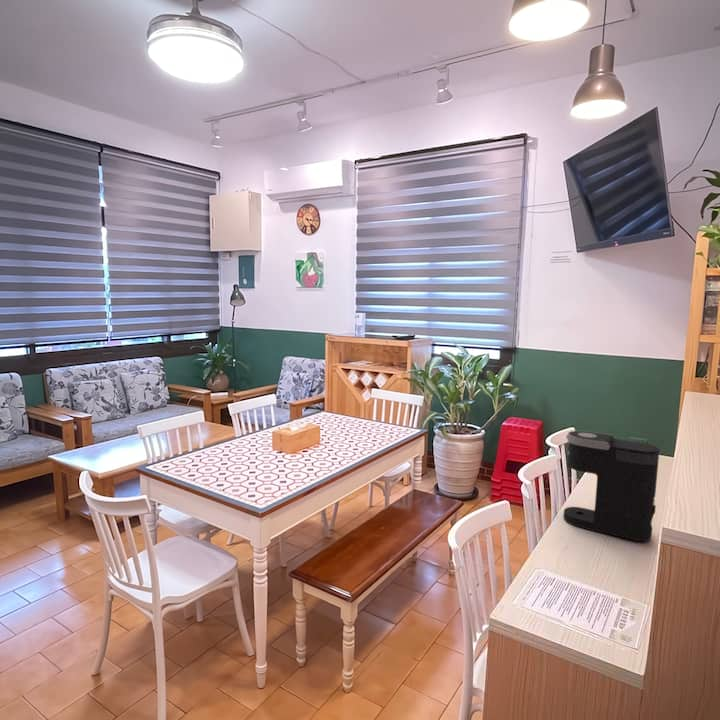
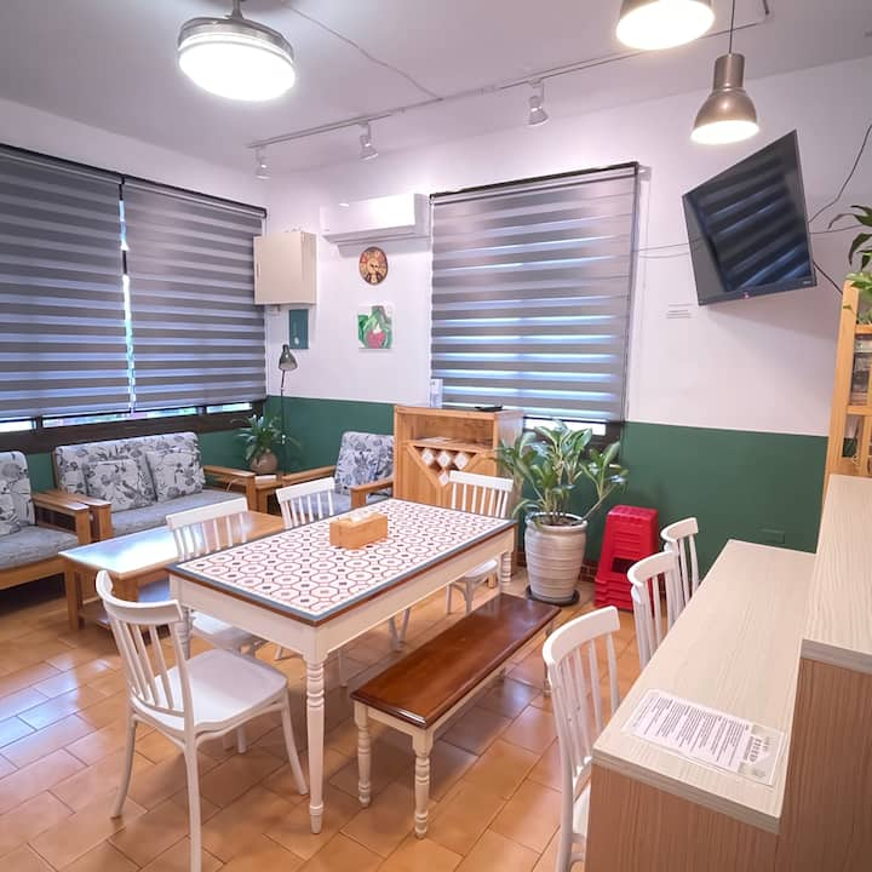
- coffee maker [562,430,660,542]
